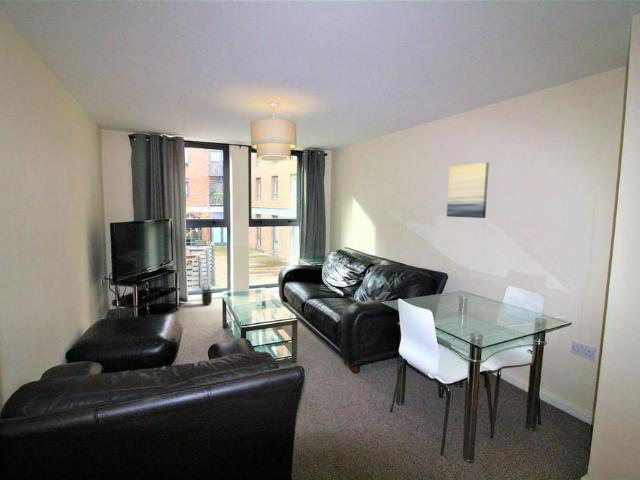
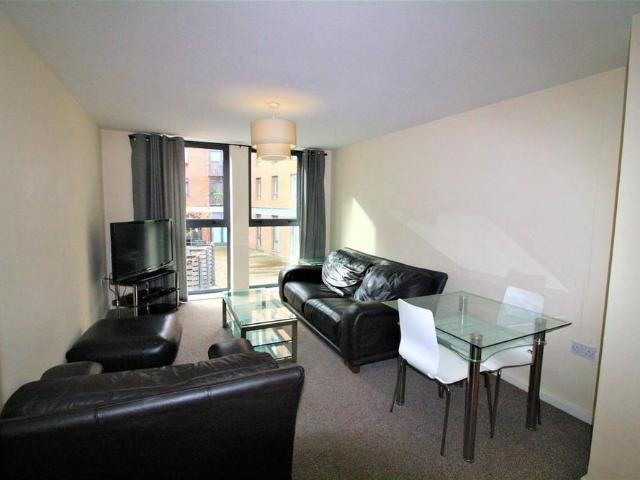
- potted plant [197,280,215,306]
- wall art [446,161,490,219]
